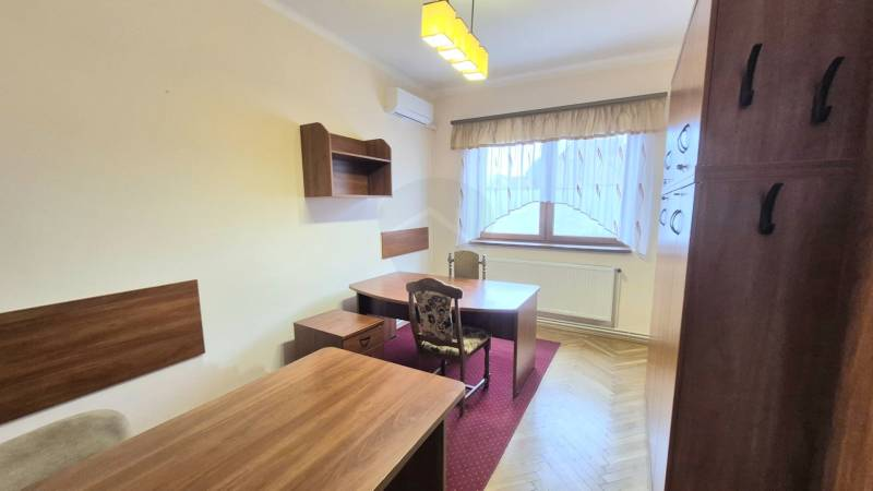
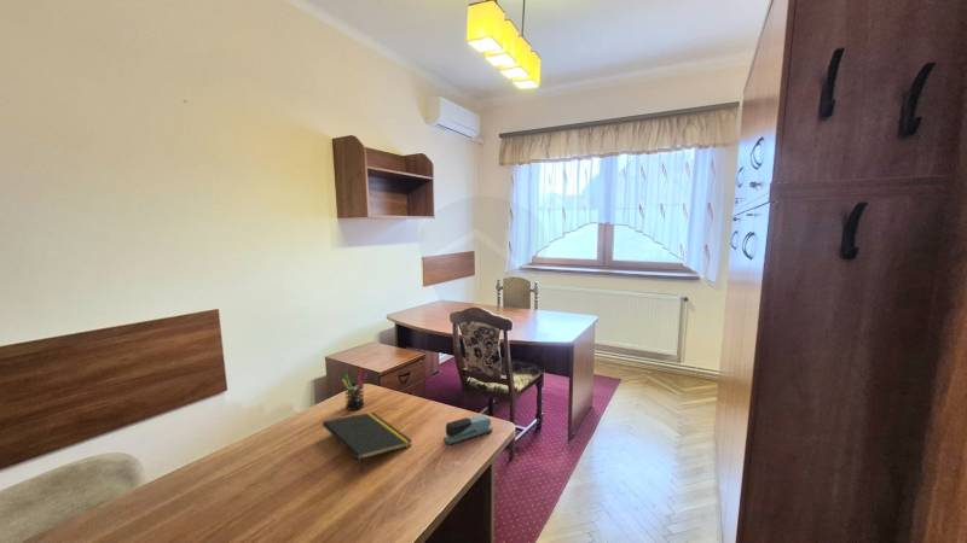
+ pen holder [341,368,369,411]
+ notepad [322,411,413,474]
+ stapler [442,414,493,446]
